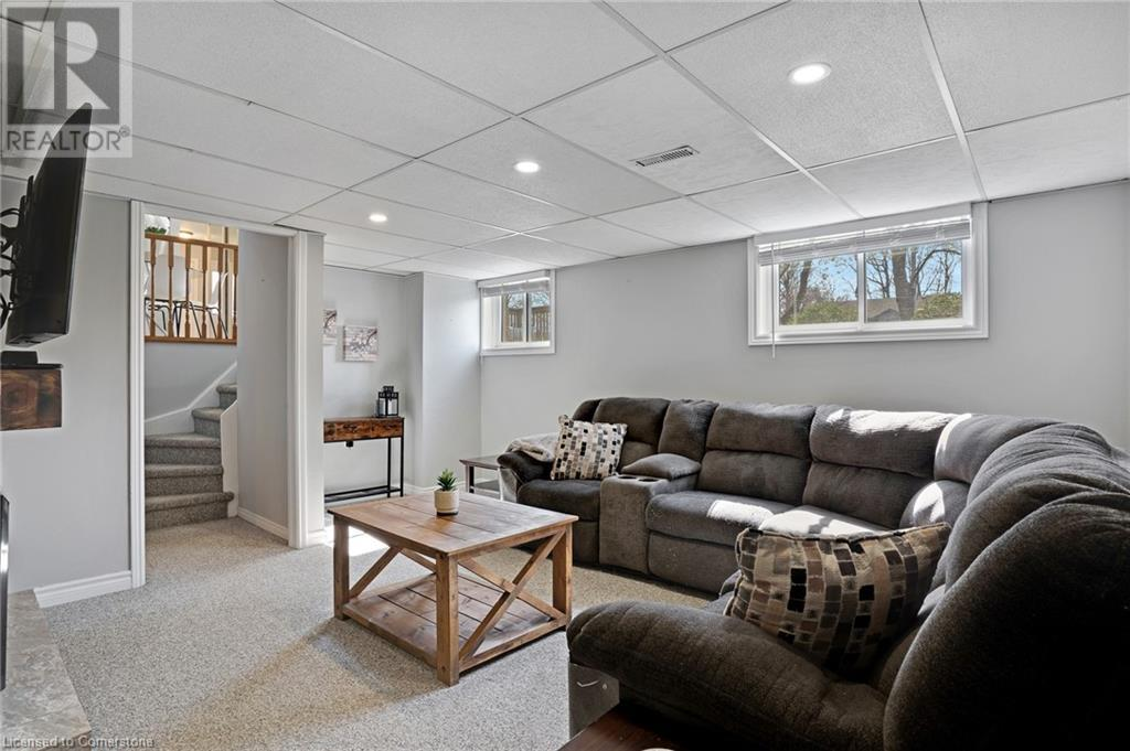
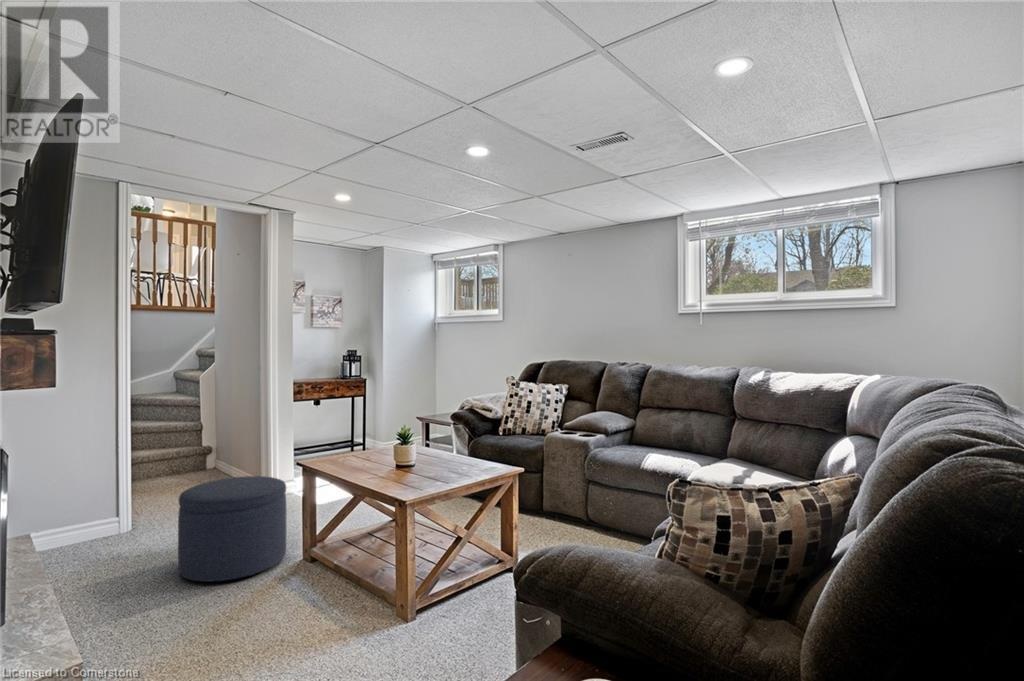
+ ottoman [177,475,287,583]
